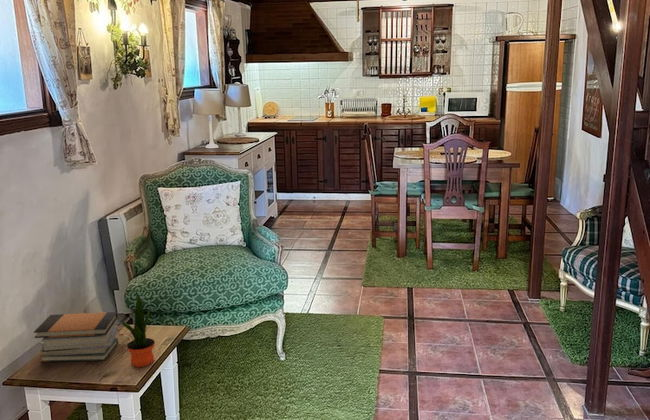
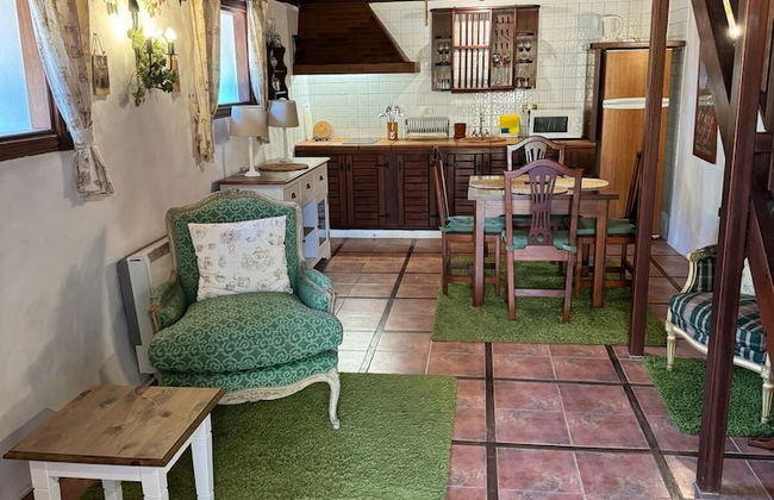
- book stack [33,311,119,363]
- potted plant [120,293,156,368]
